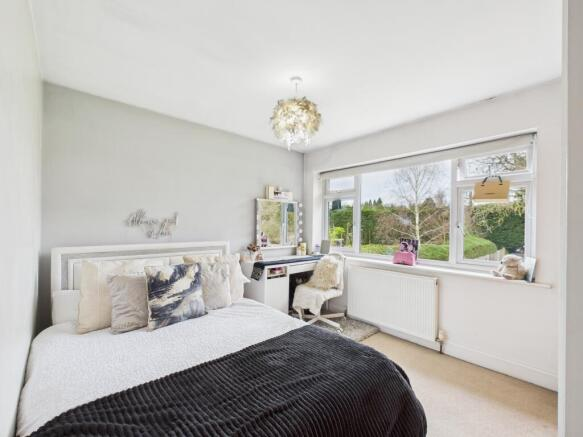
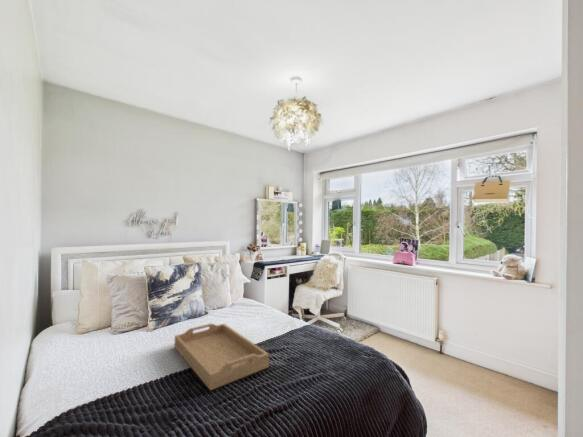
+ serving tray [174,322,270,391]
